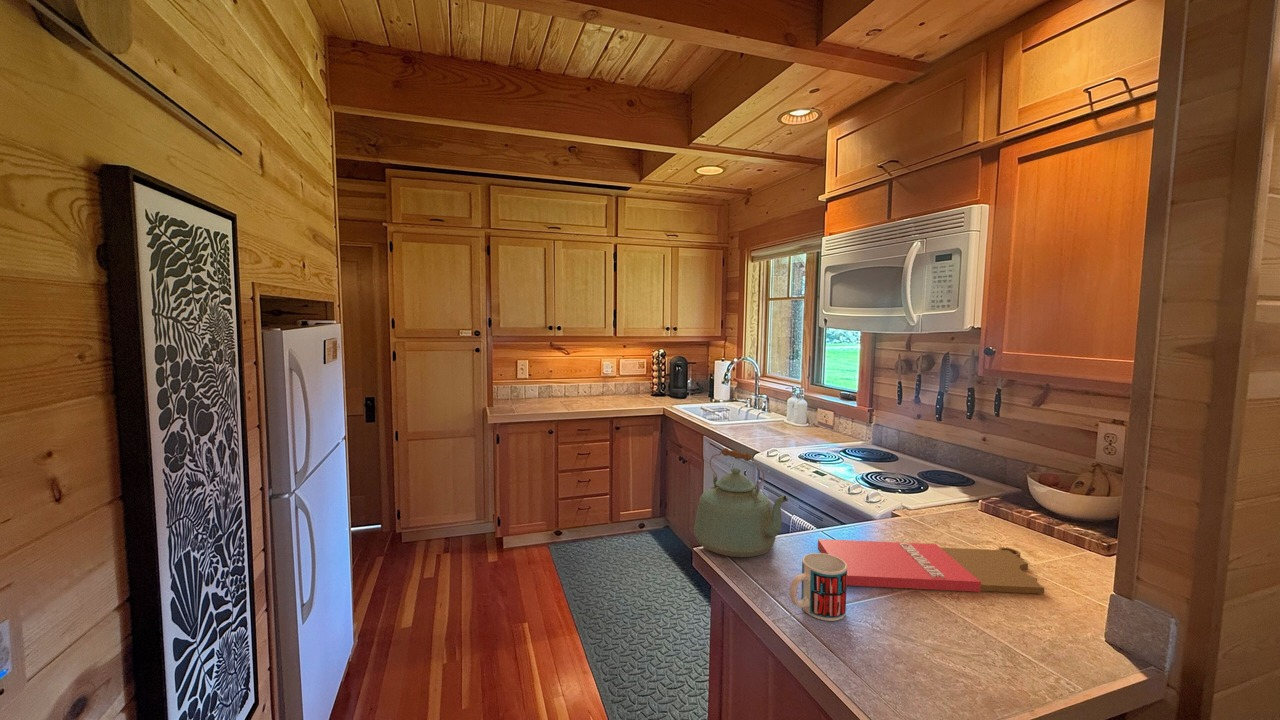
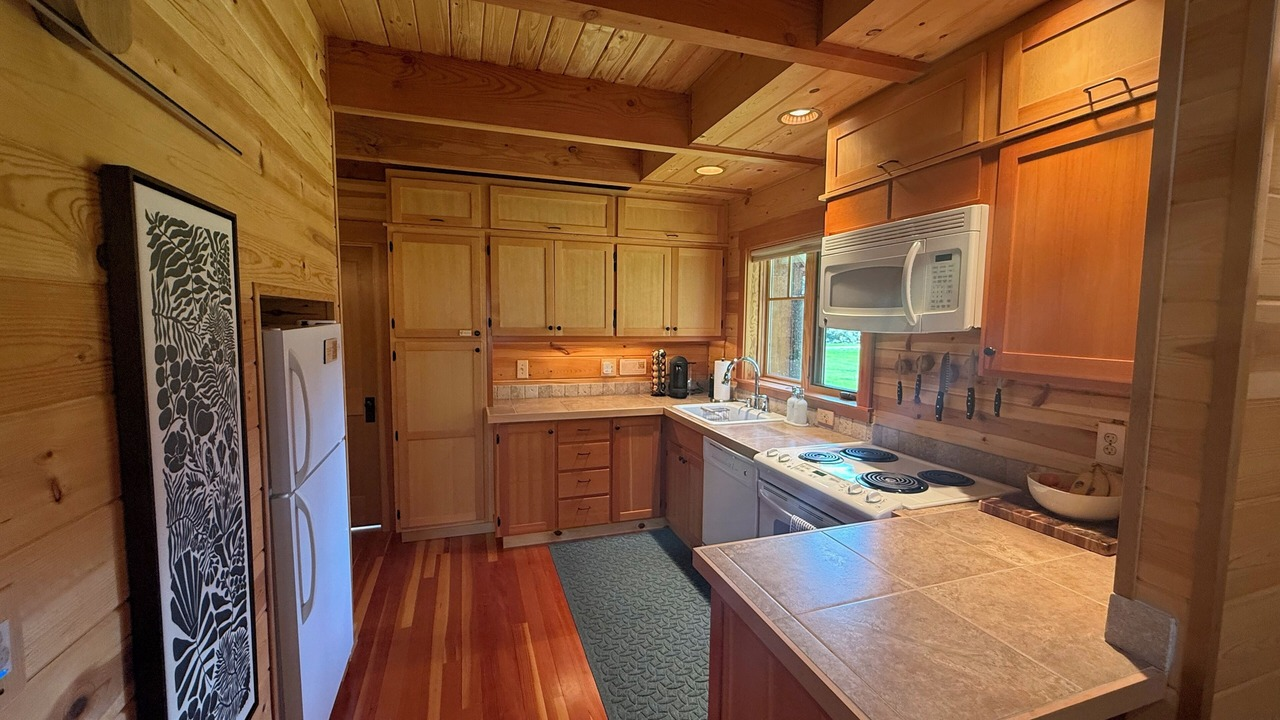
- mug [789,552,848,622]
- cutting board [817,538,1045,595]
- kettle [693,447,788,558]
